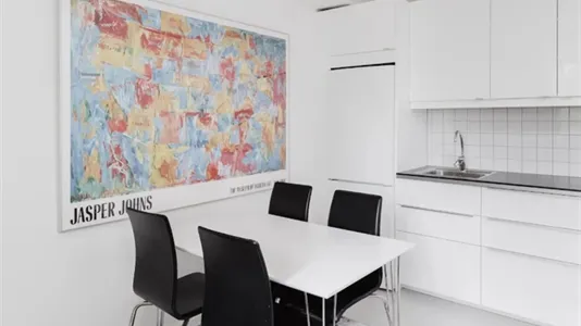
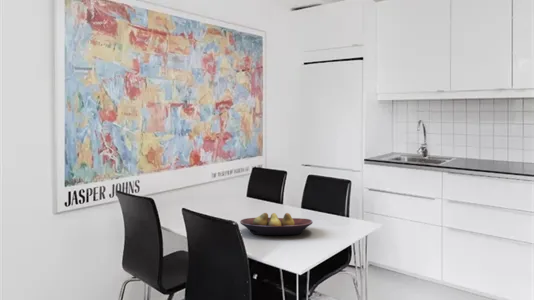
+ fruit bowl [239,212,313,236]
